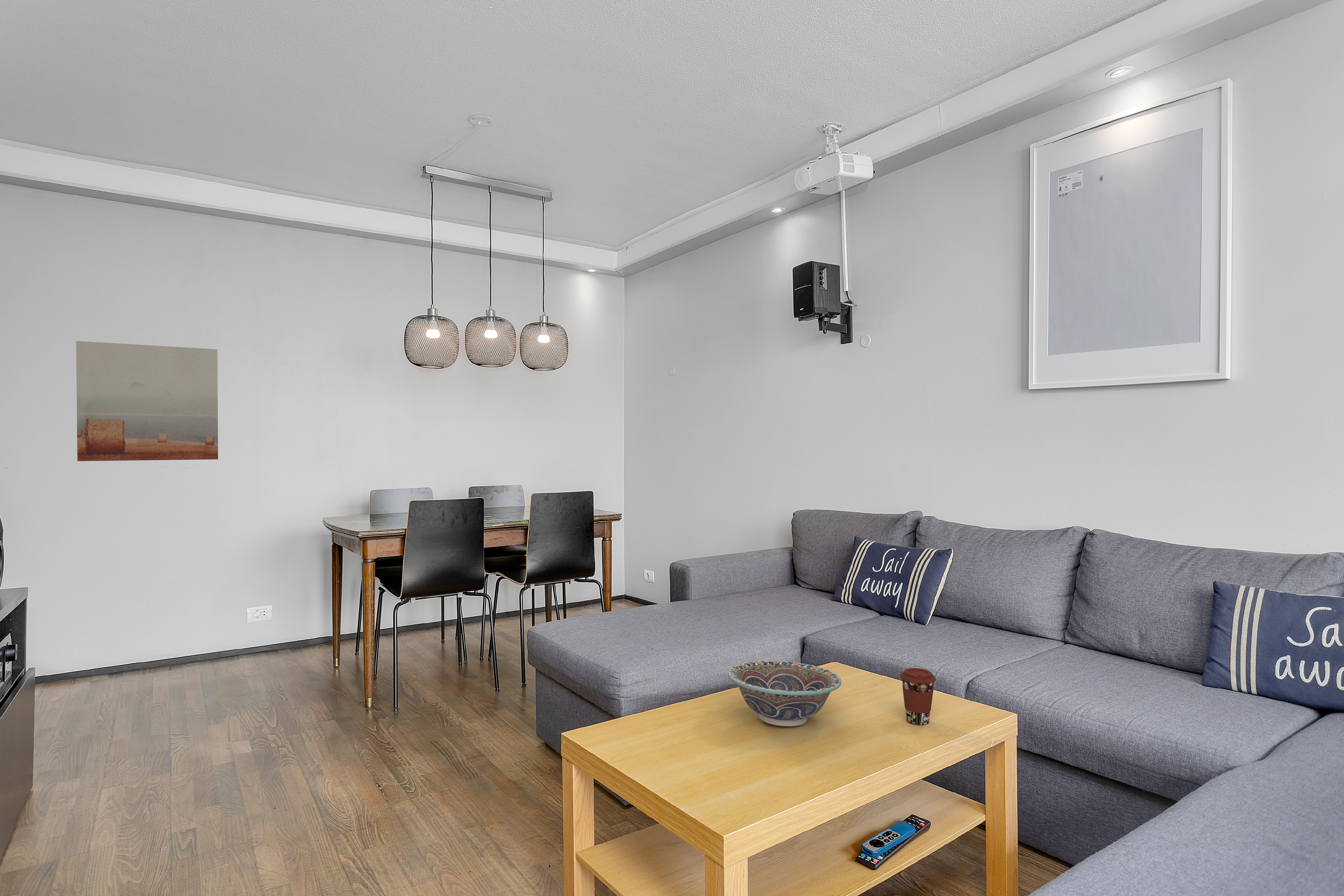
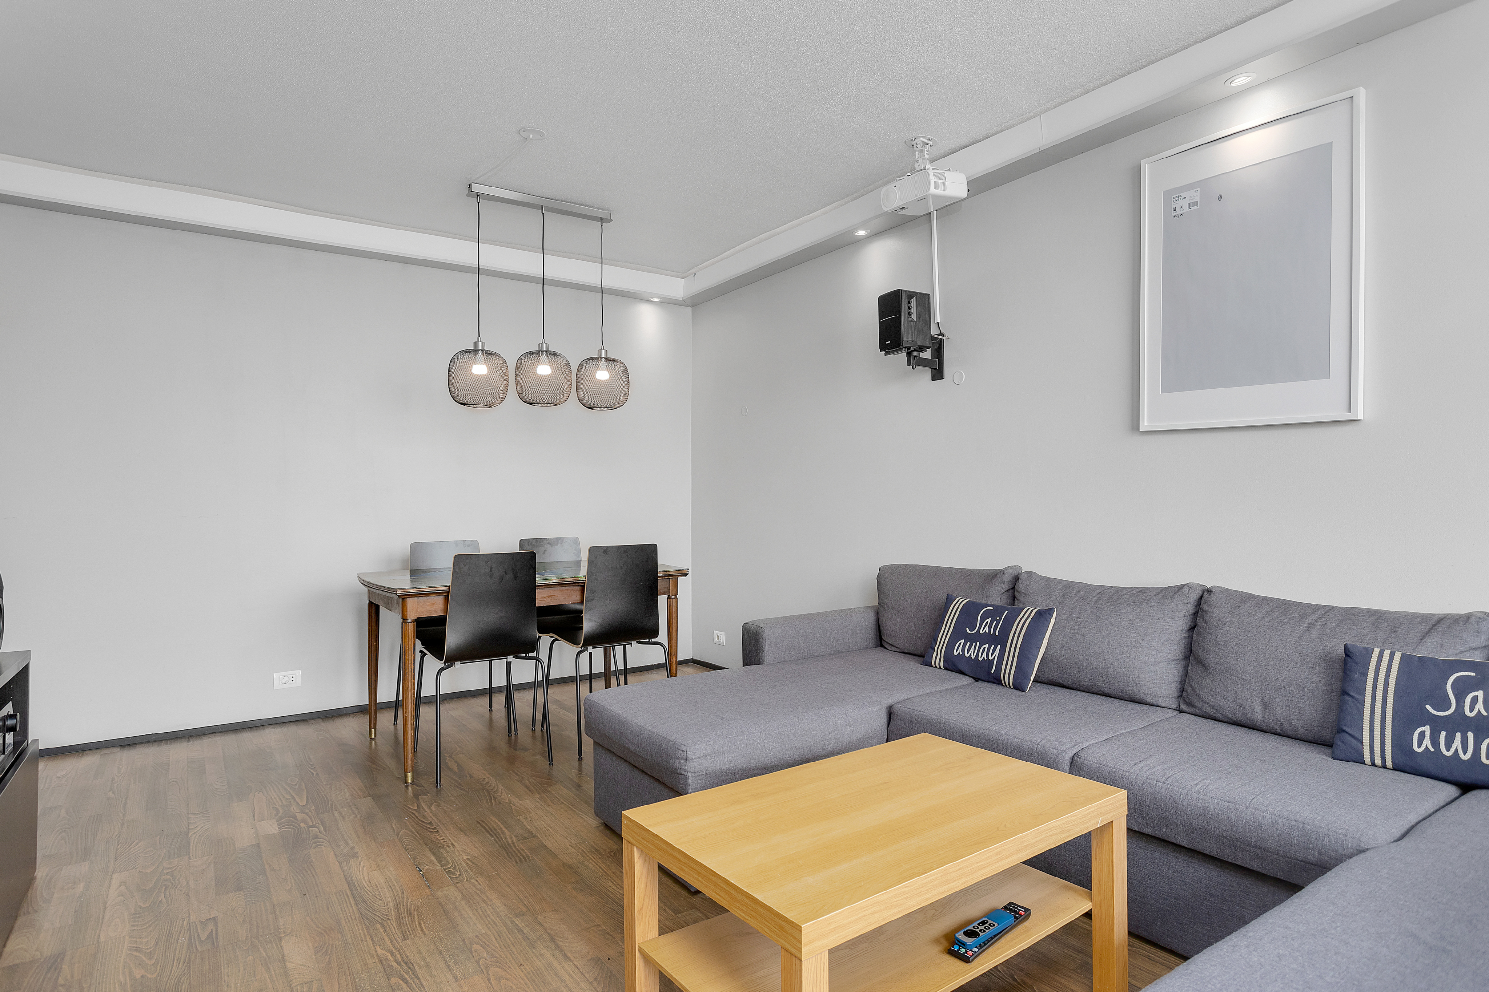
- wall art [76,341,219,462]
- coffee cup [900,668,936,725]
- decorative bowl [727,660,842,727]
